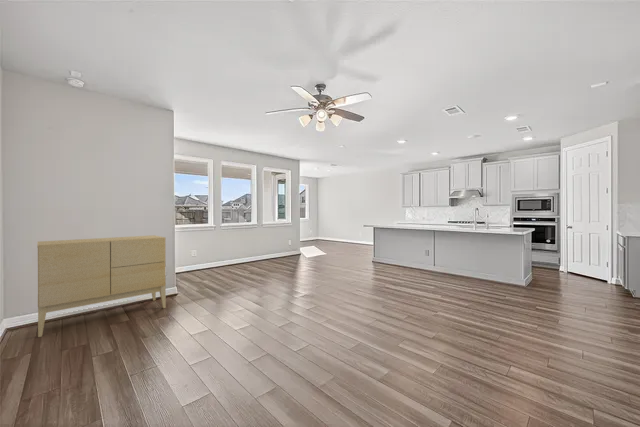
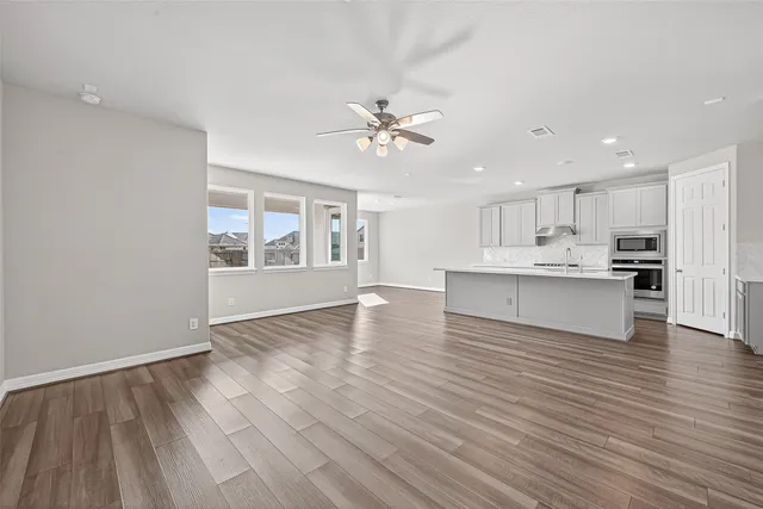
- sideboard [36,234,167,338]
